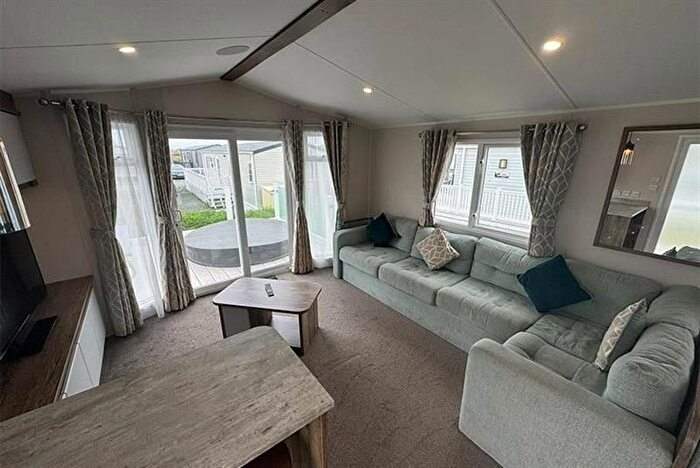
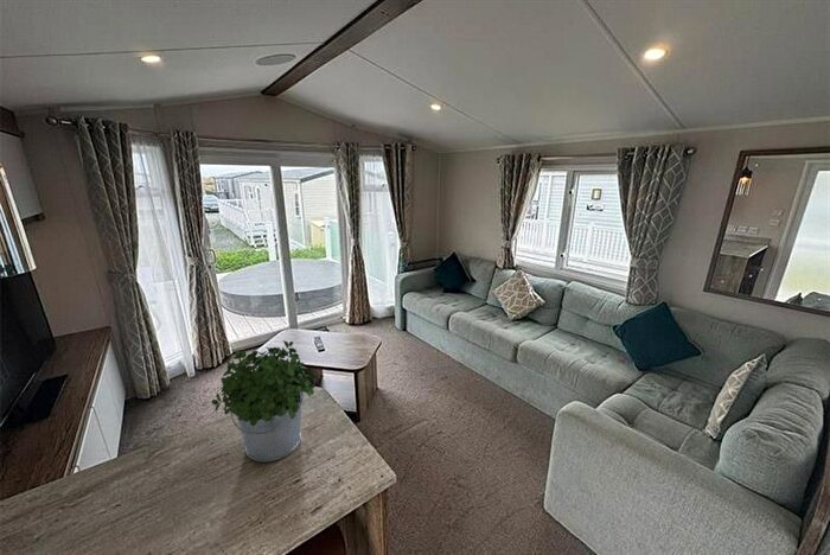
+ potted plant [211,339,319,462]
